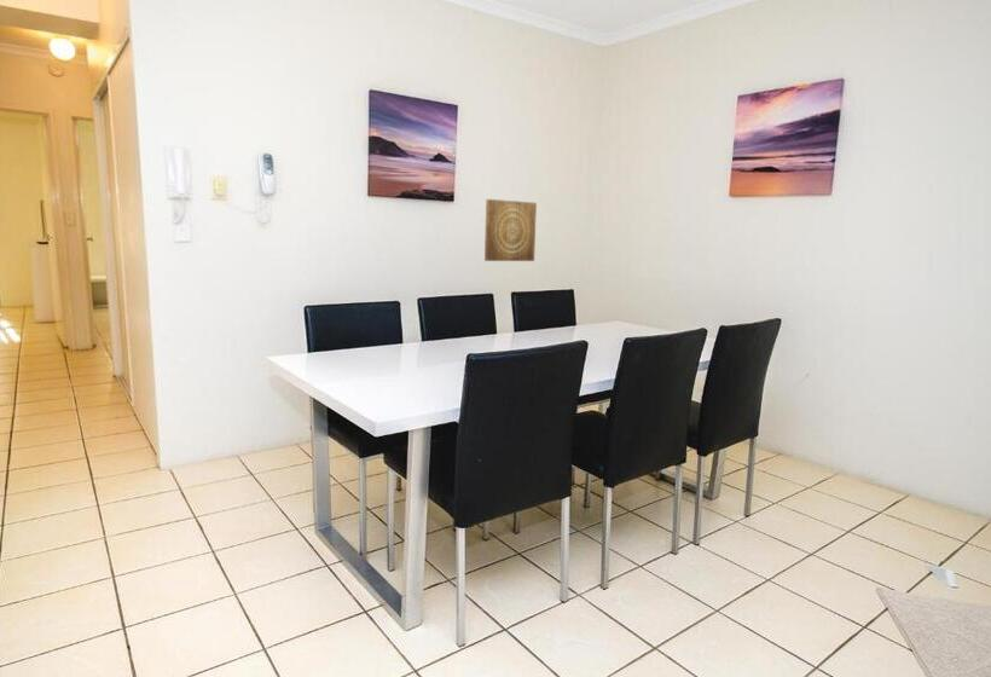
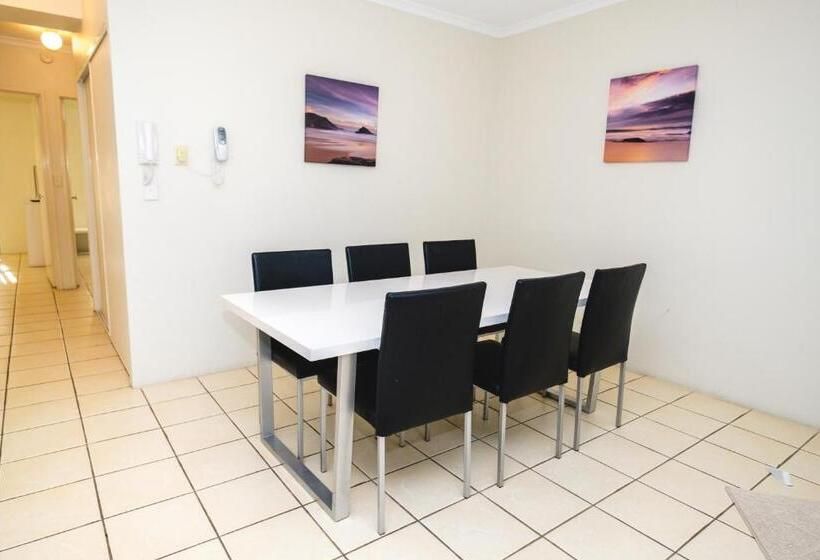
- wall art [483,198,538,262]
